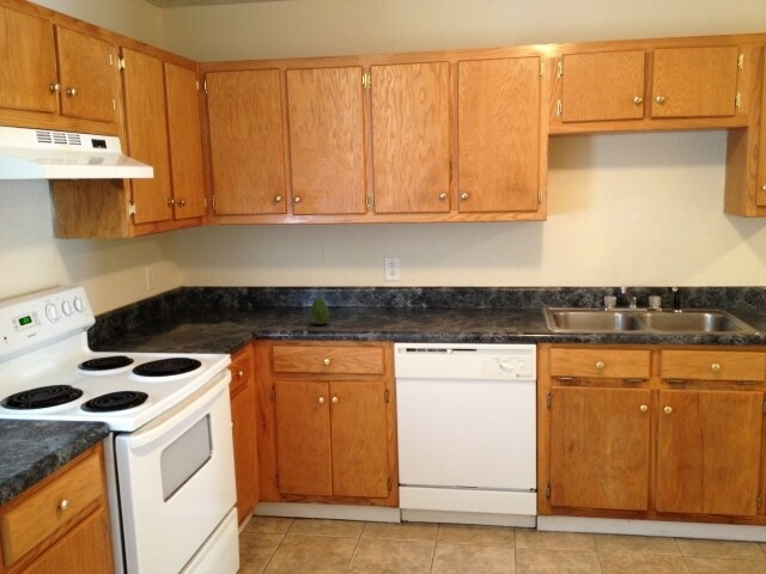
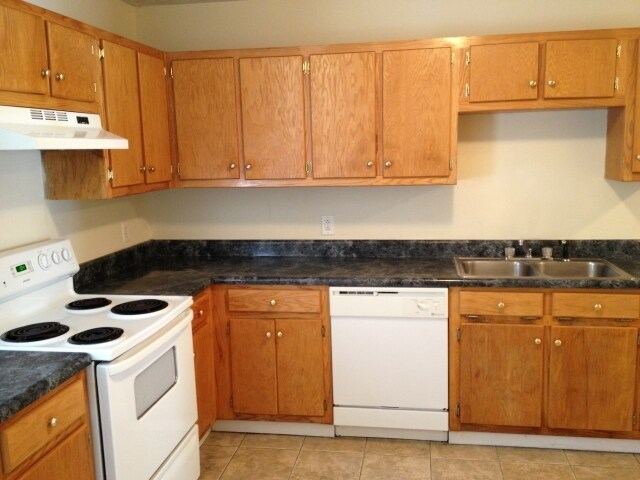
- fruit [309,297,330,325]
